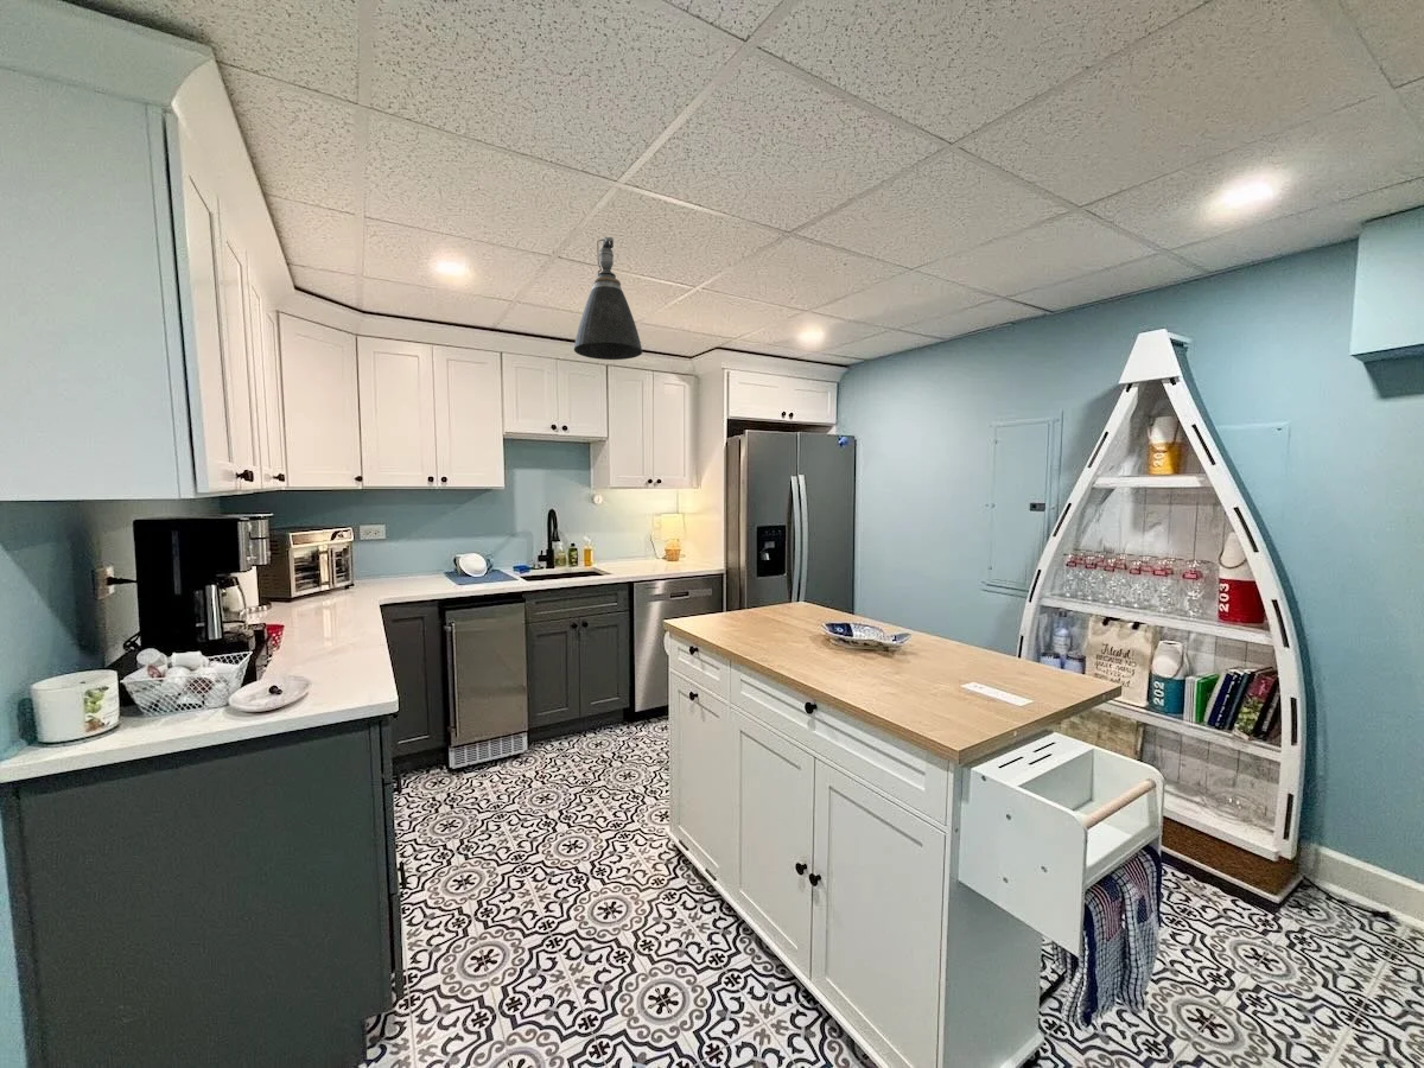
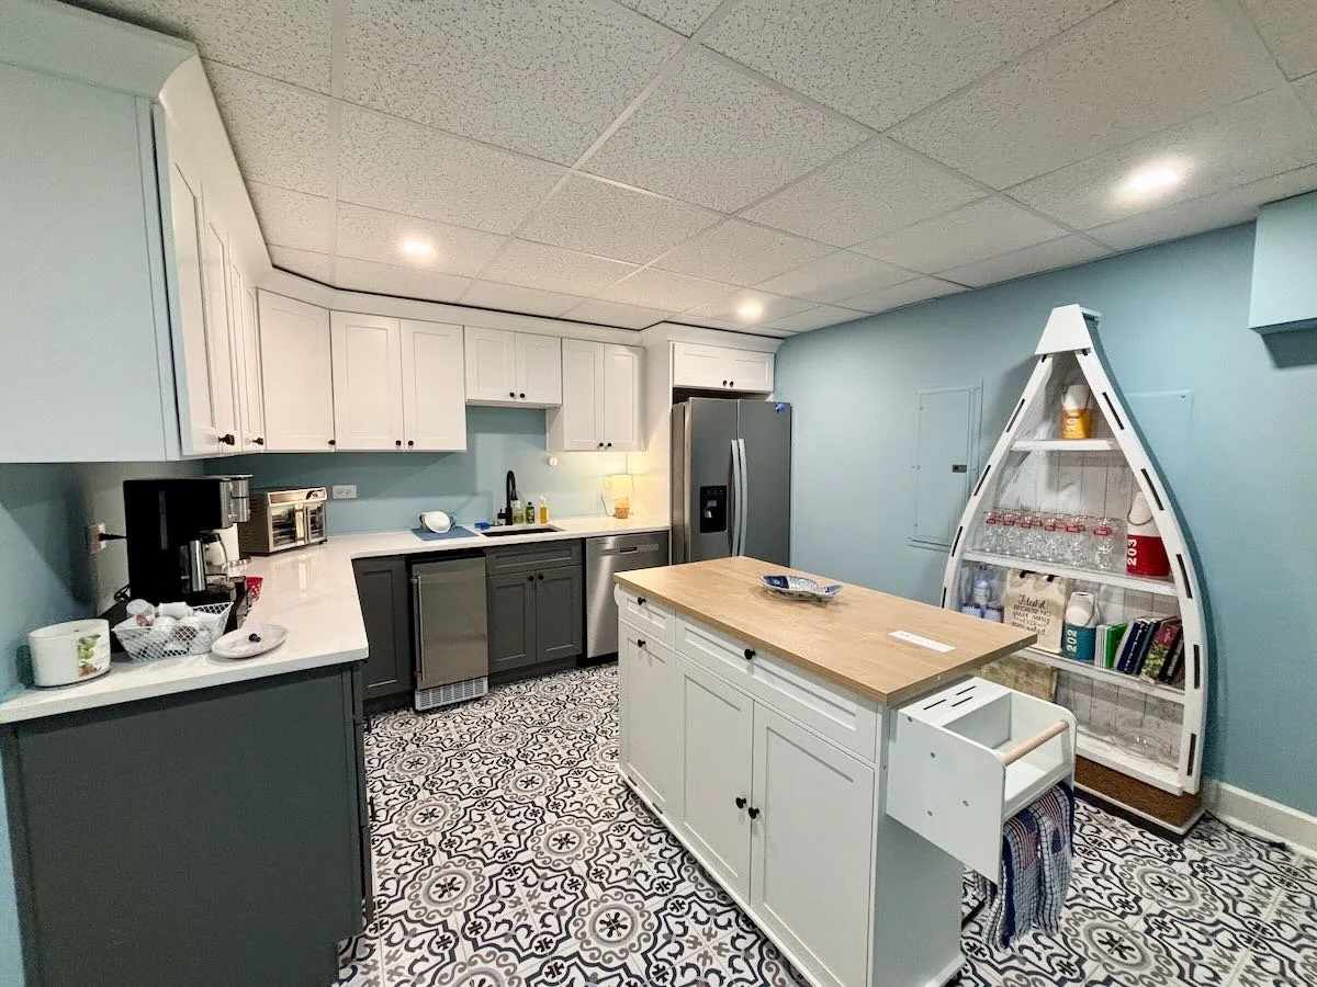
- pendant light [573,236,643,361]
